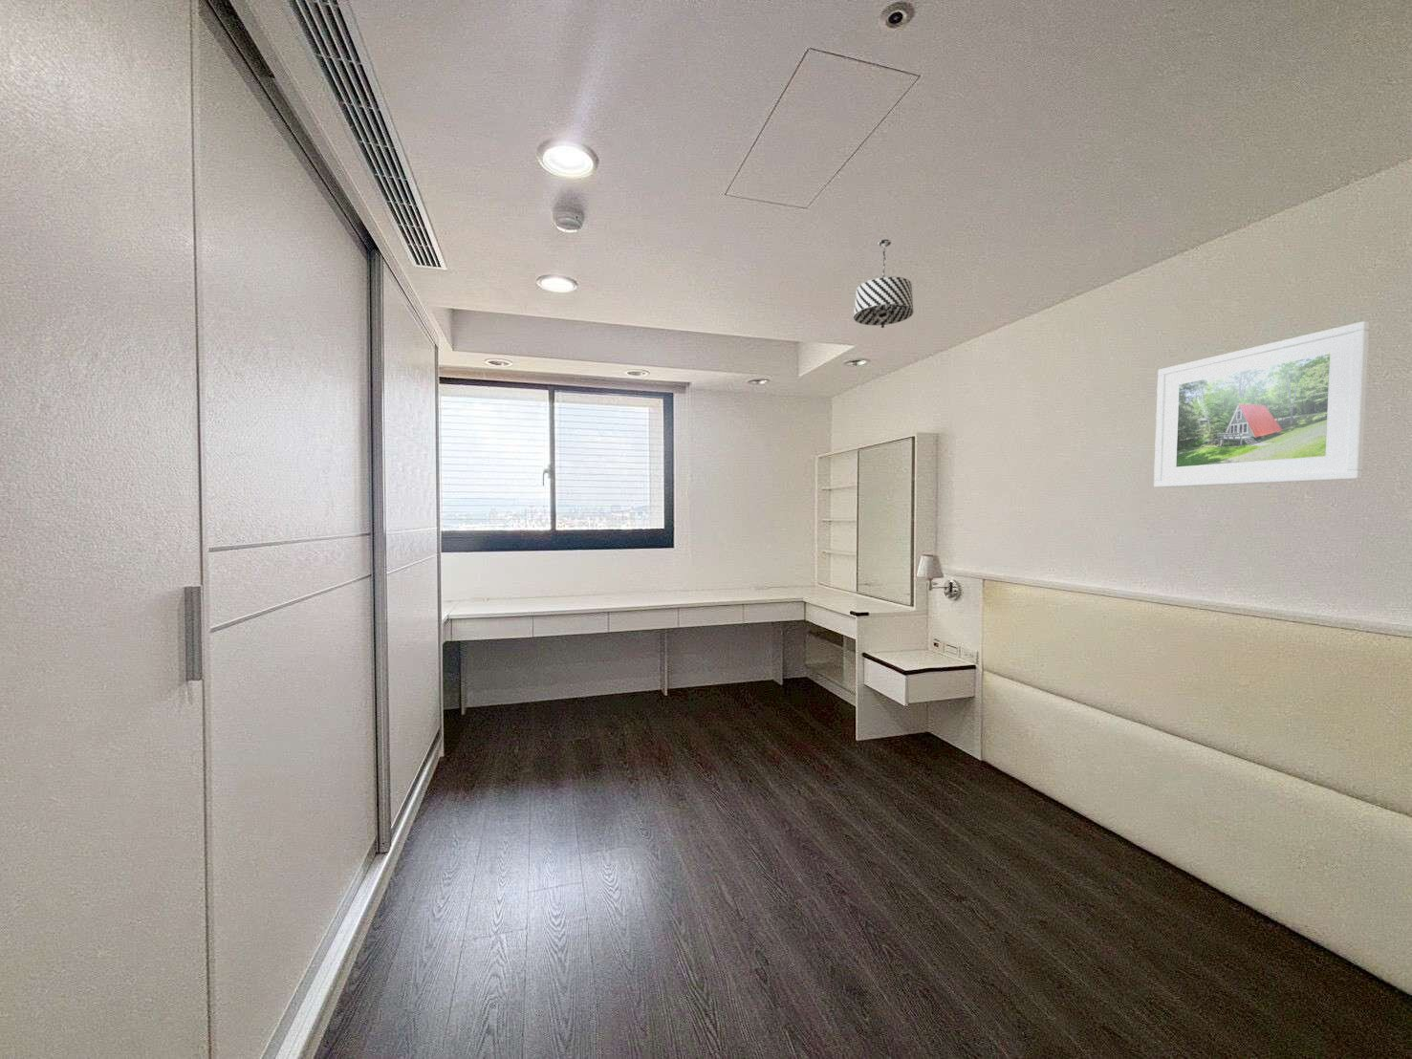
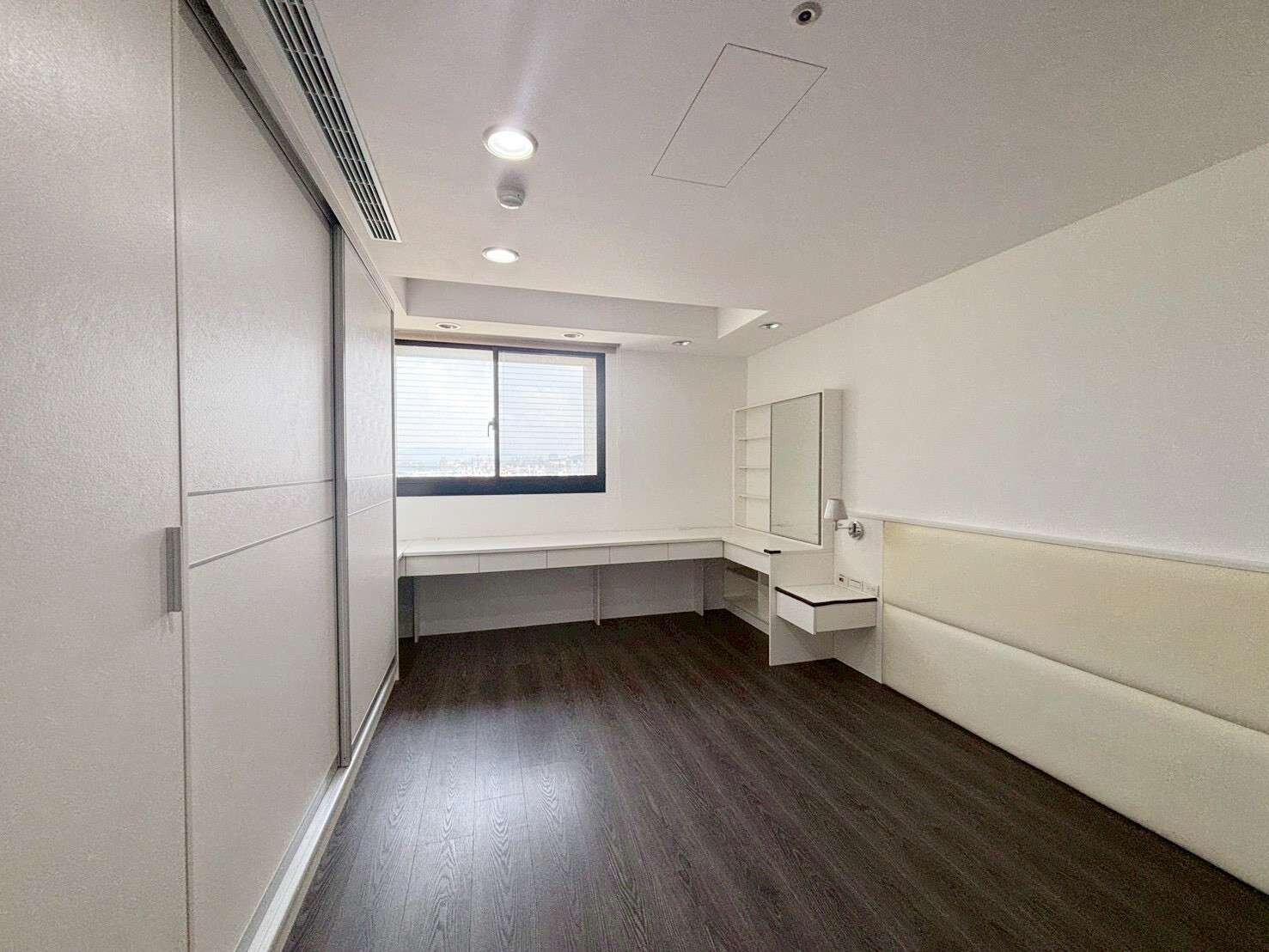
- pendant light [852,239,915,329]
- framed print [1153,320,1370,488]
